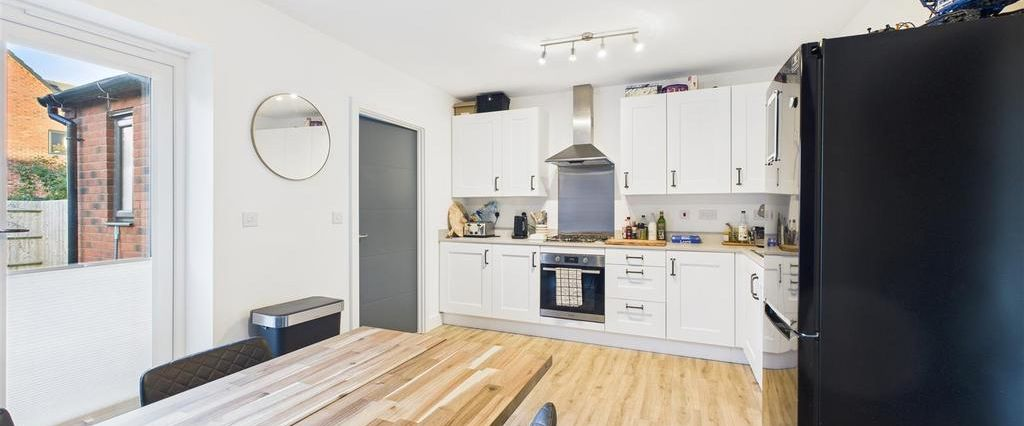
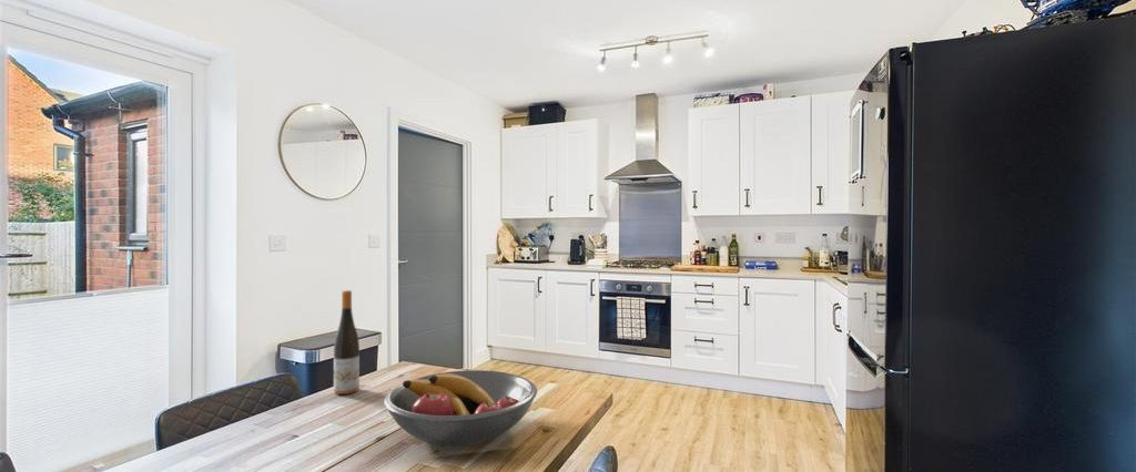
+ wine bottle [333,289,361,396]
+ fruit bowl [383,369,538,448]
